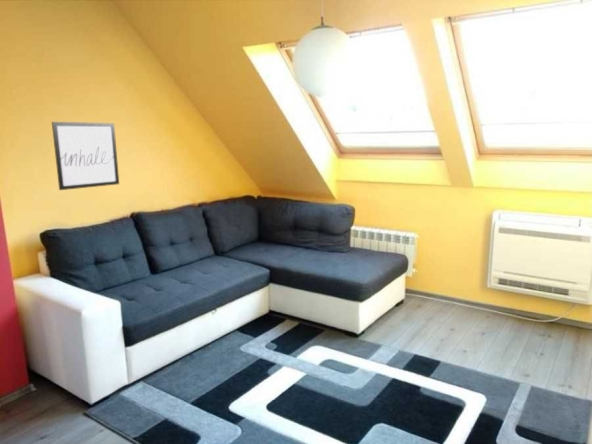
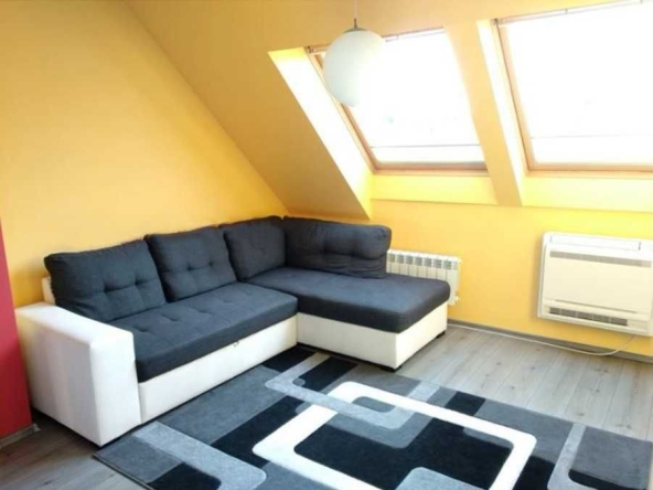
- wall art [51,121,120,191]
